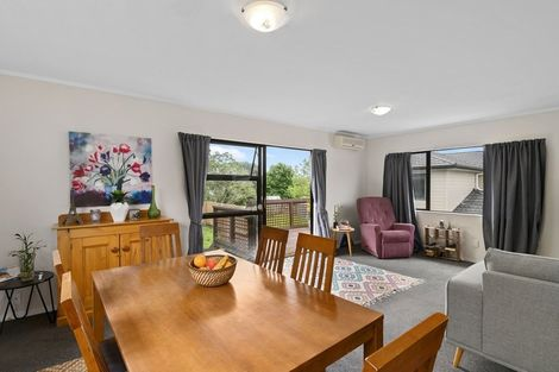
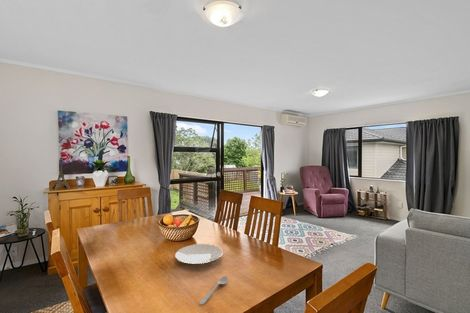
+ plate [174,243,224,265]
+ spoon [199,275,229,306]
